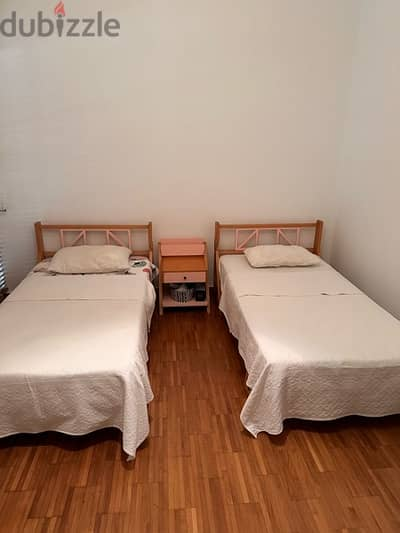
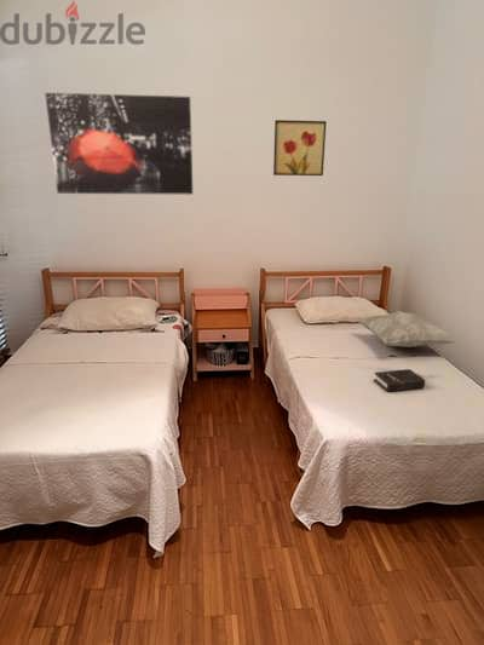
+ wall art [272,119,328,177]
+ decorative pillow [356,310,461,349]
+ wall art [44,92,194,196]
+ hardback book [373,368,426,392]
